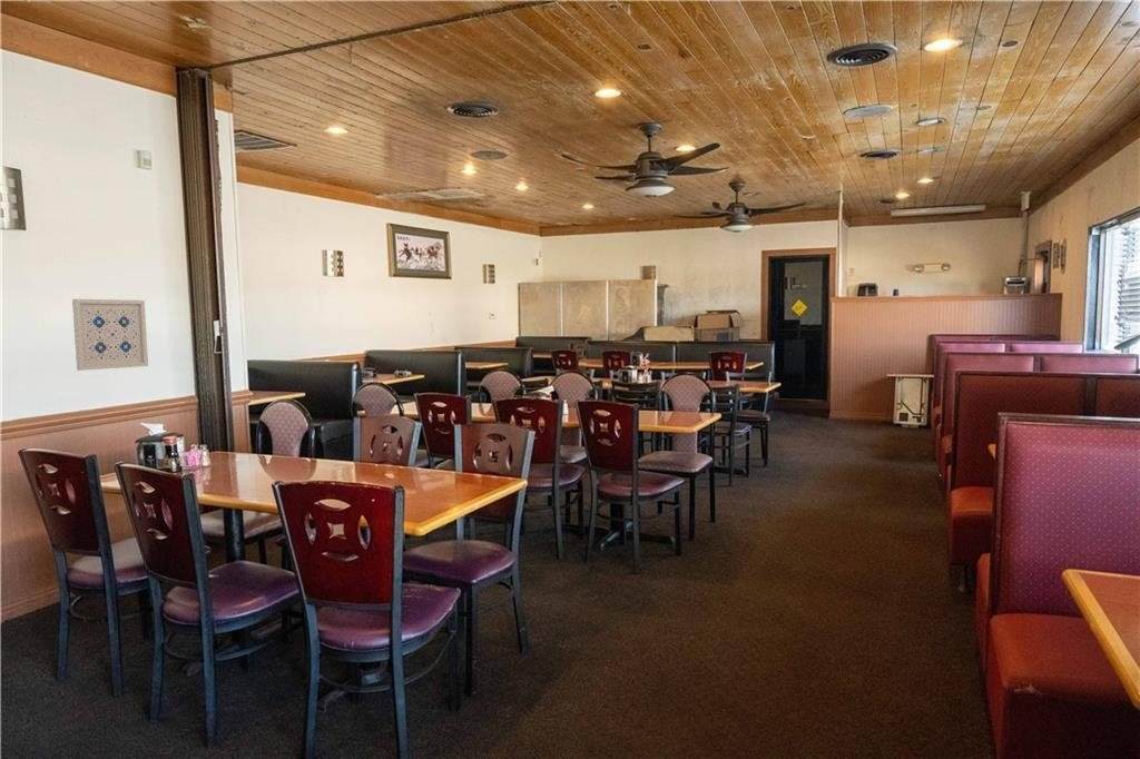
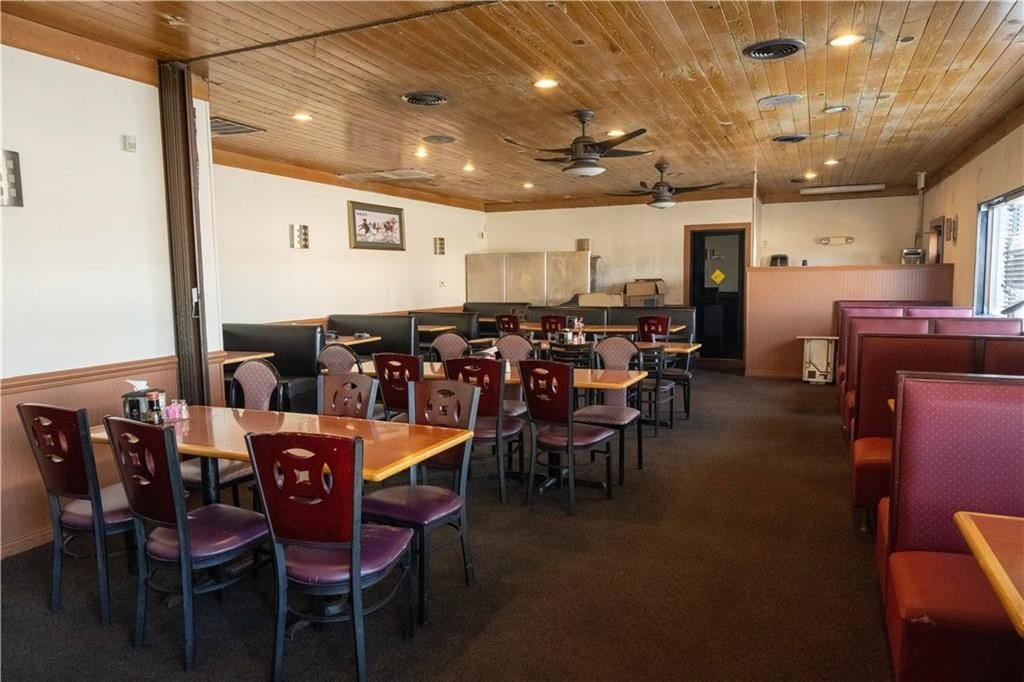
- wall art [71,298,149,372]
